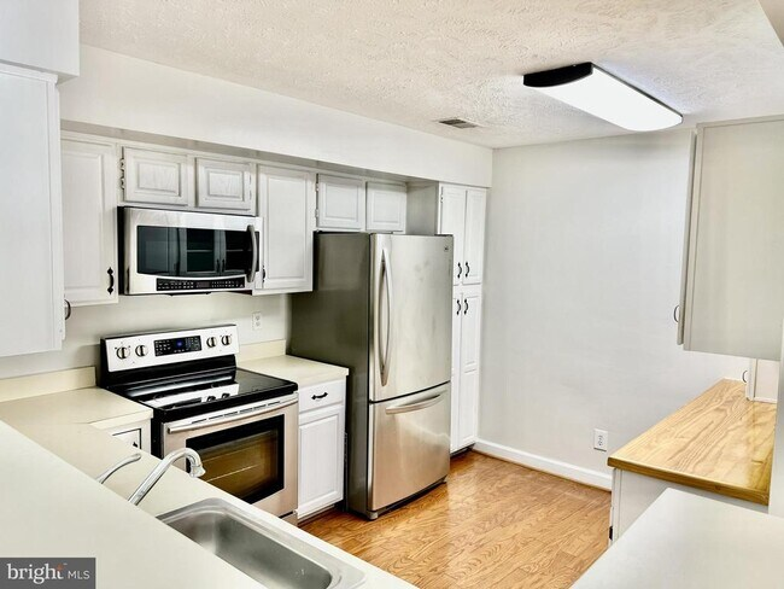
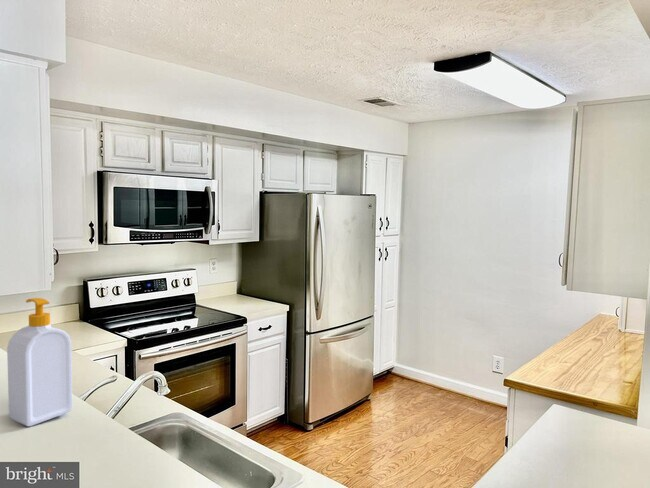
+ soap bottle [6,297,73,427]
